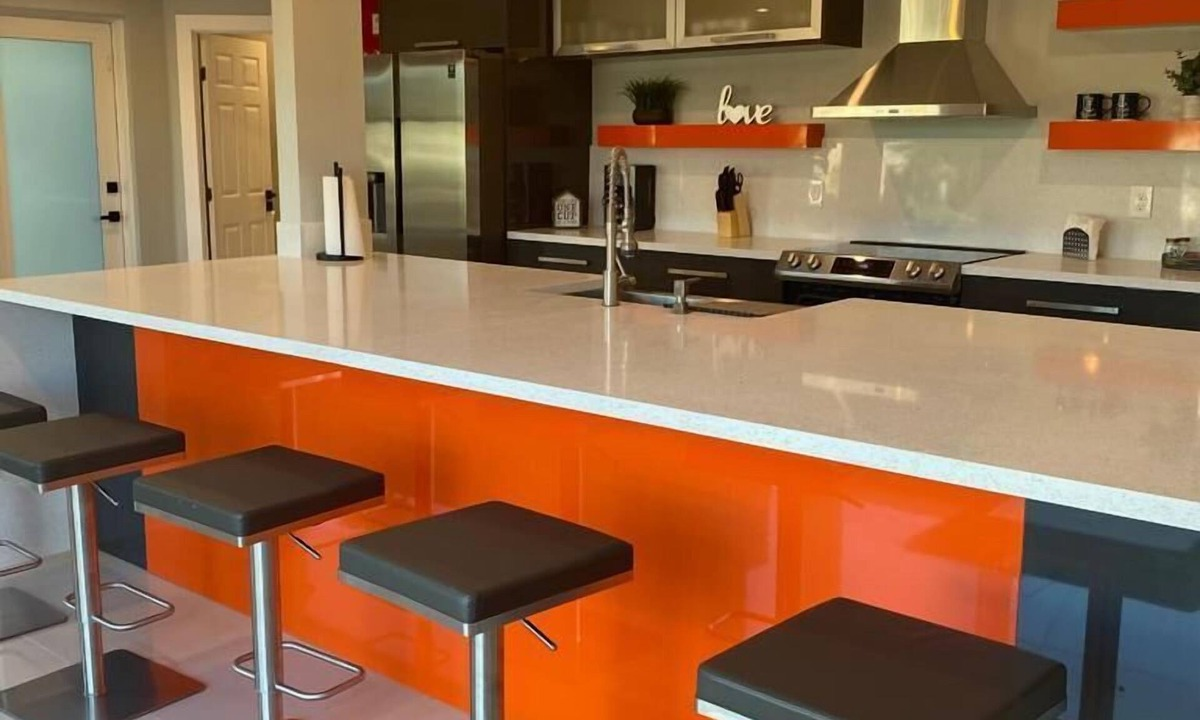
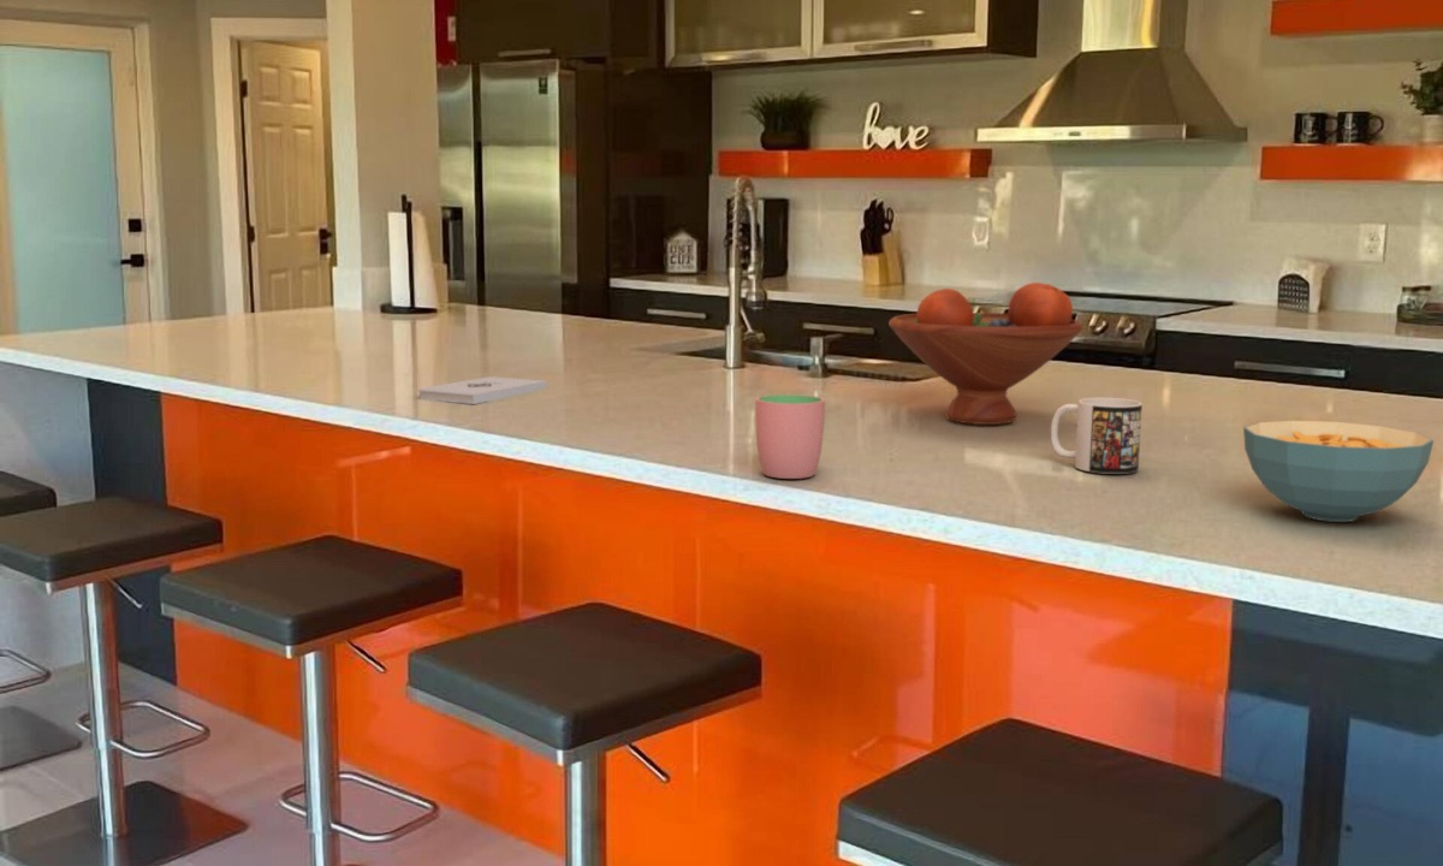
+ cup [754,393,826,480]
+ notepad [417,375,548,405]
+ mug [1050,397,1144,475]
+ cereal bowl [1242,420,1435,523]
+ fruit bowl [887,281,1083,426]
